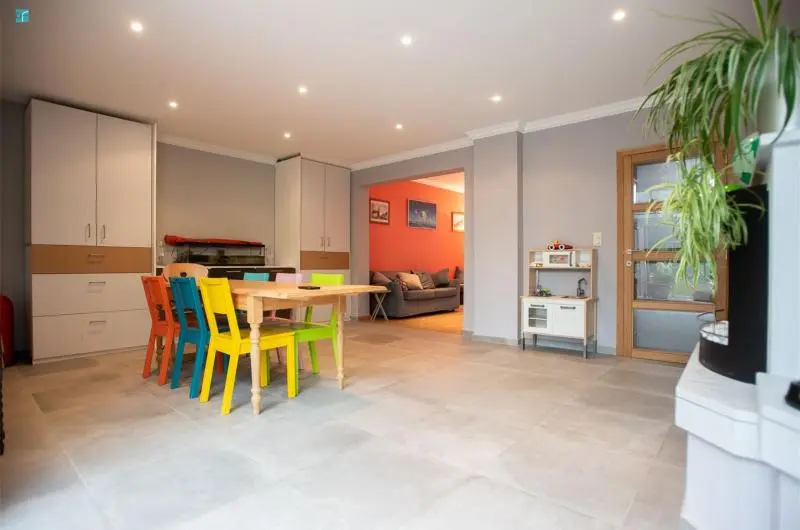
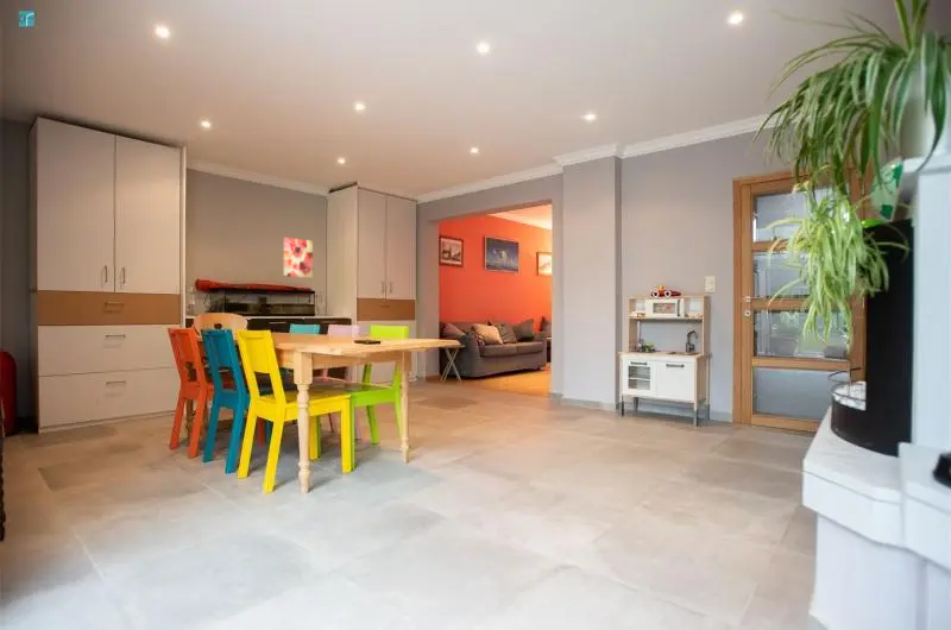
+ wall art [283,237,314,279]
